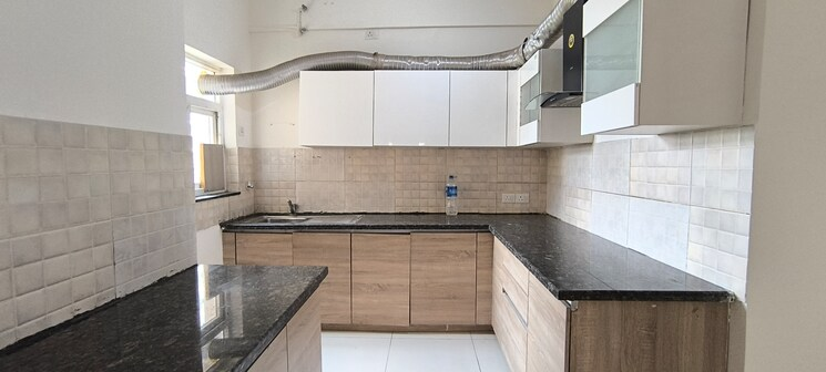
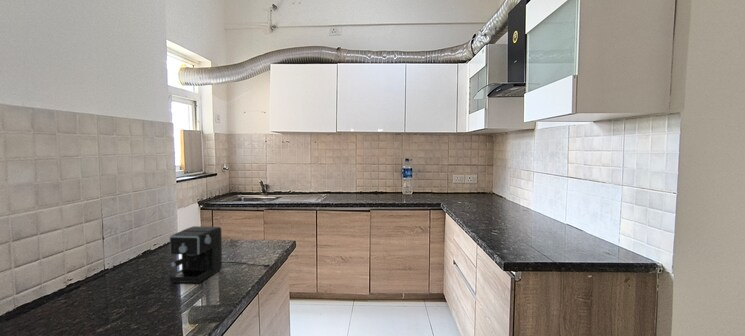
+ coffee maker [169,225,271,284]
